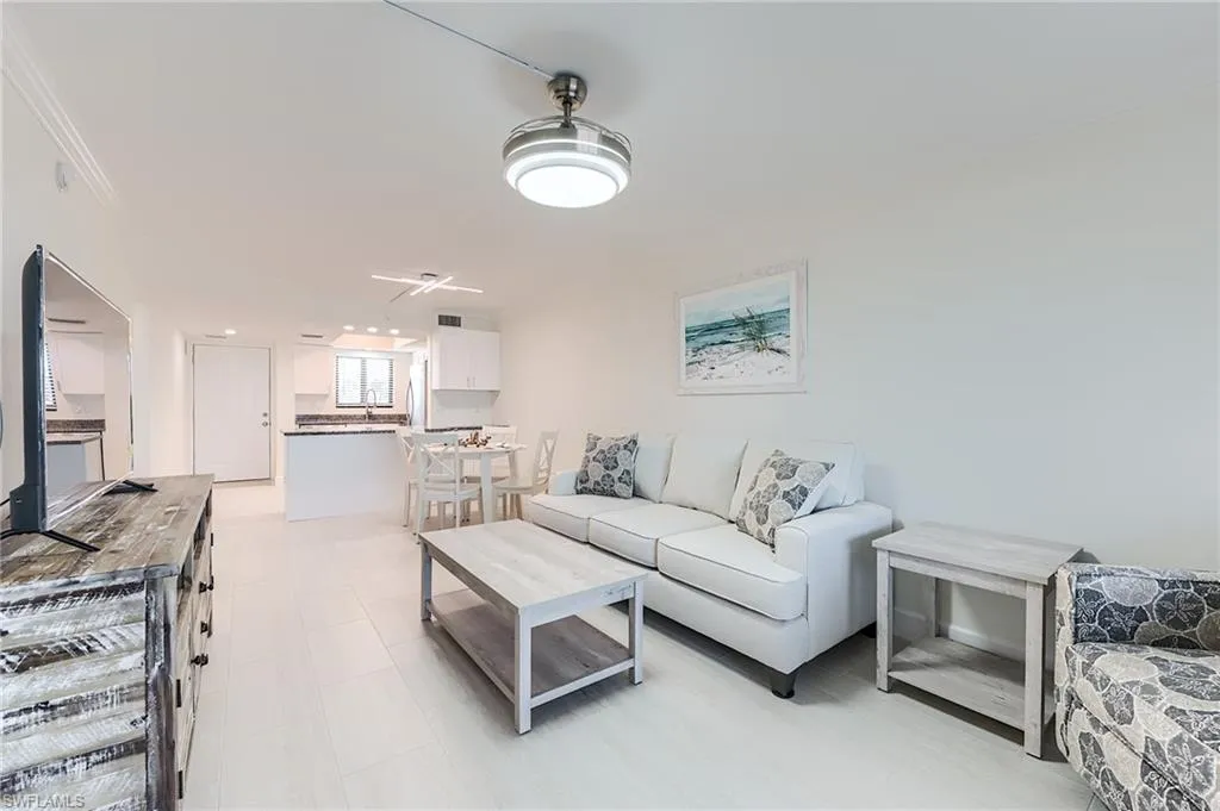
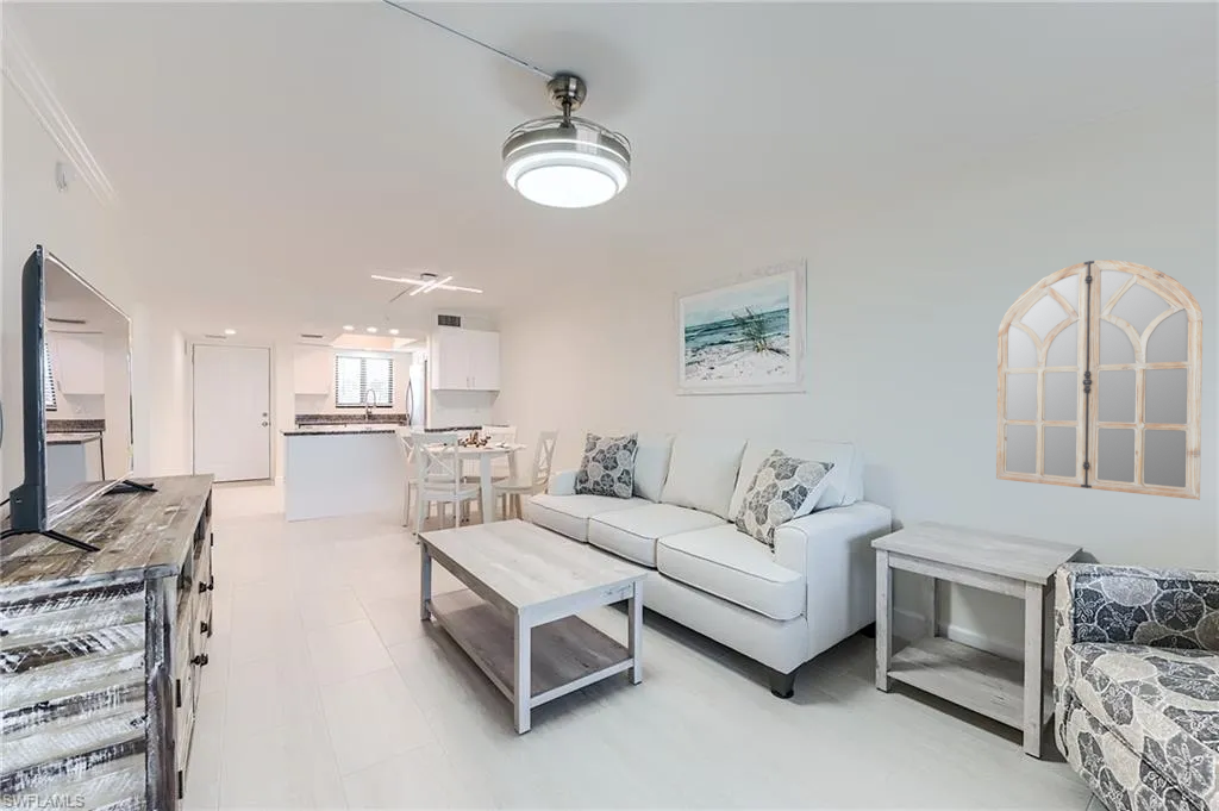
+ home mirror [995,258,1204,501]
